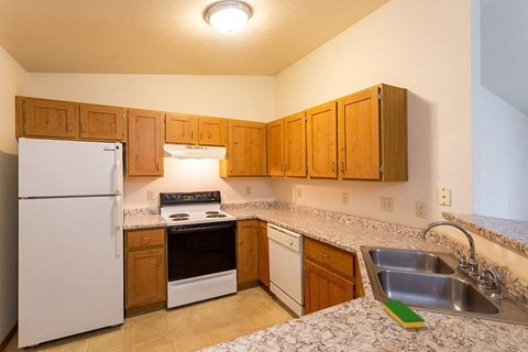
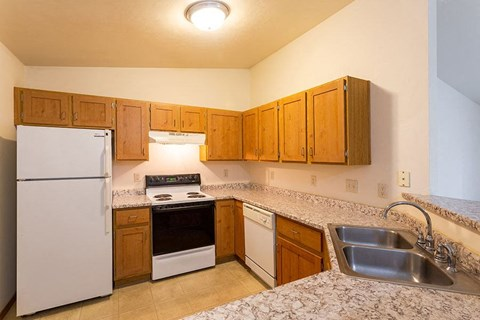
- dish sponge [382,299,426,329]
